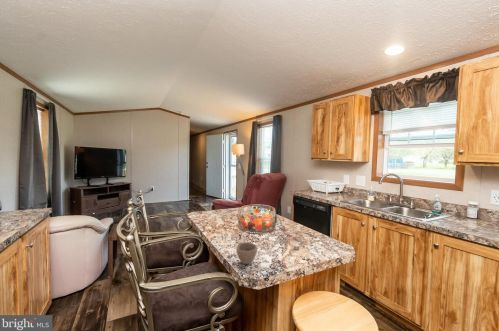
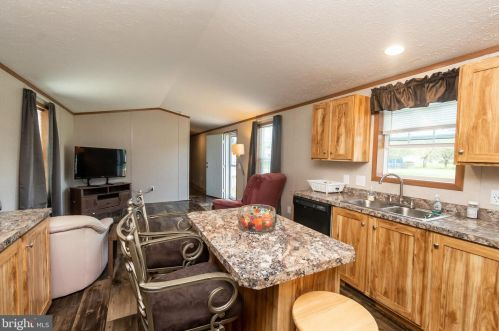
- cup [235,241,259,265]
